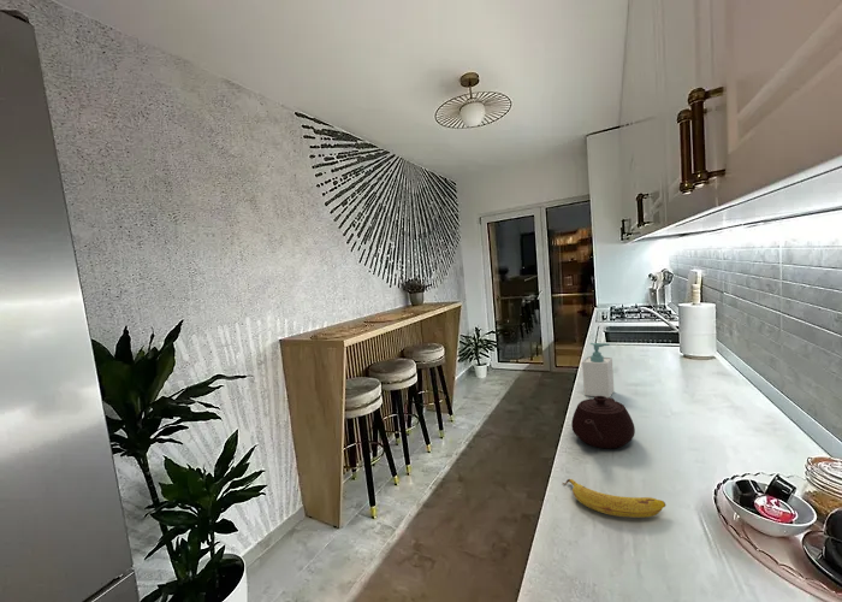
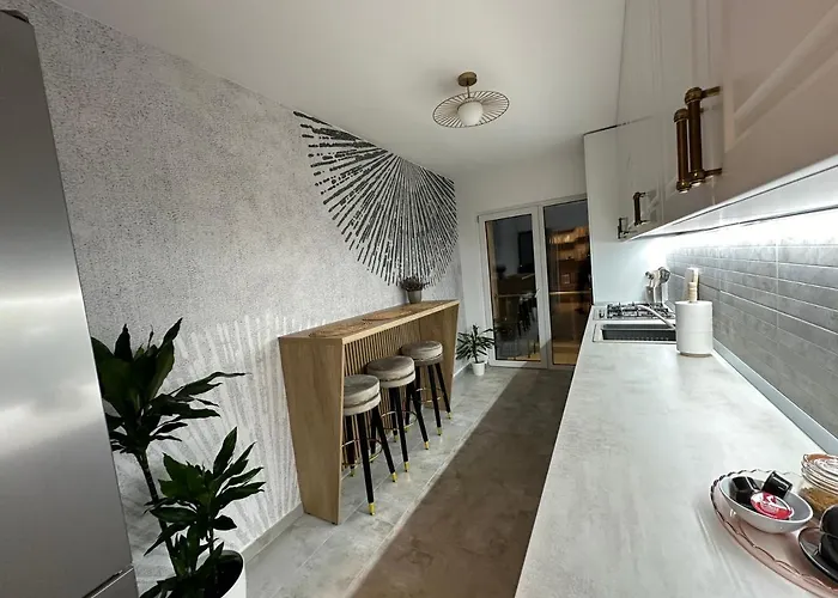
- soap bottle [581,342,615,399]
- teapot [570,396,636,449]
- fruit [562,478,668,519]
